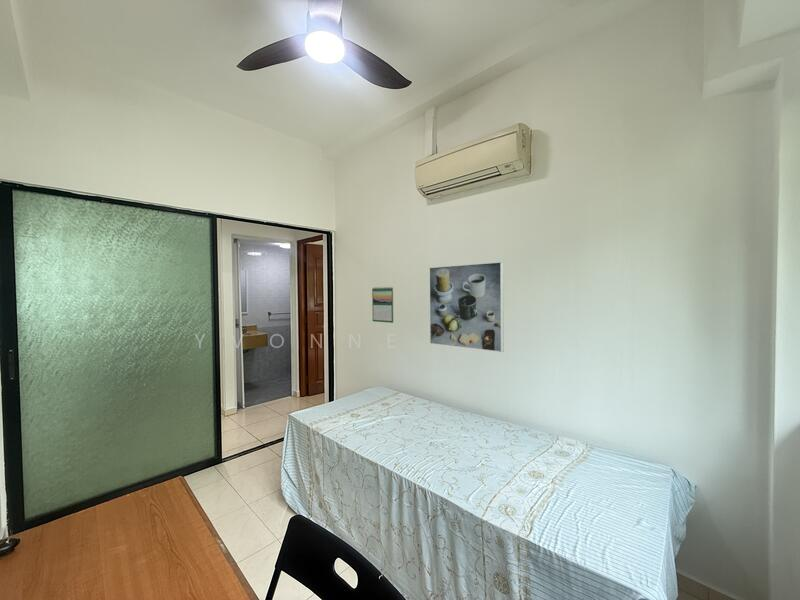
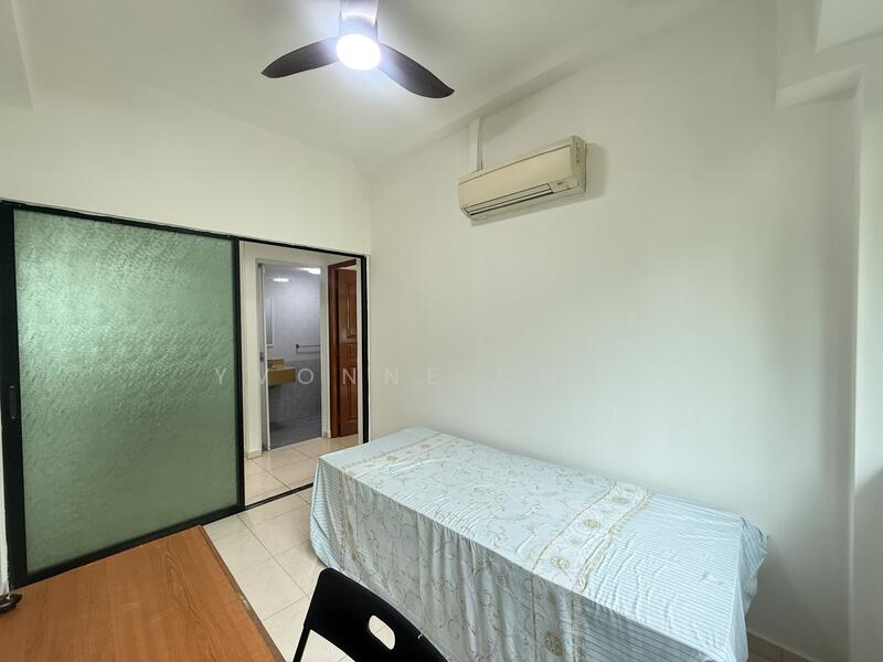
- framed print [428,261,505,353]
- calendar [371,286,395,324]
